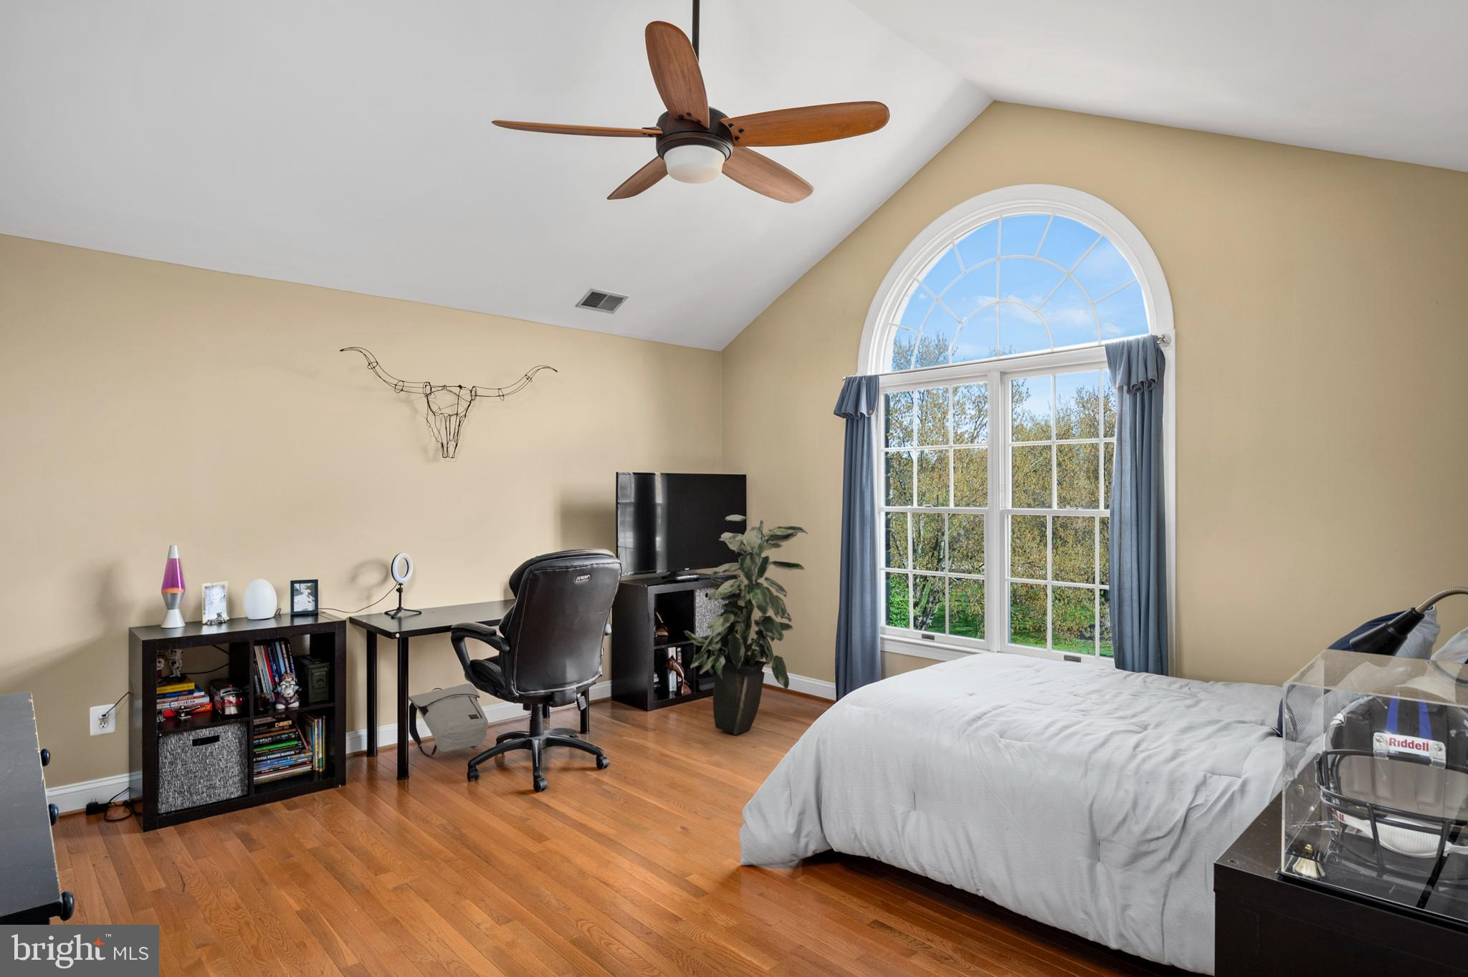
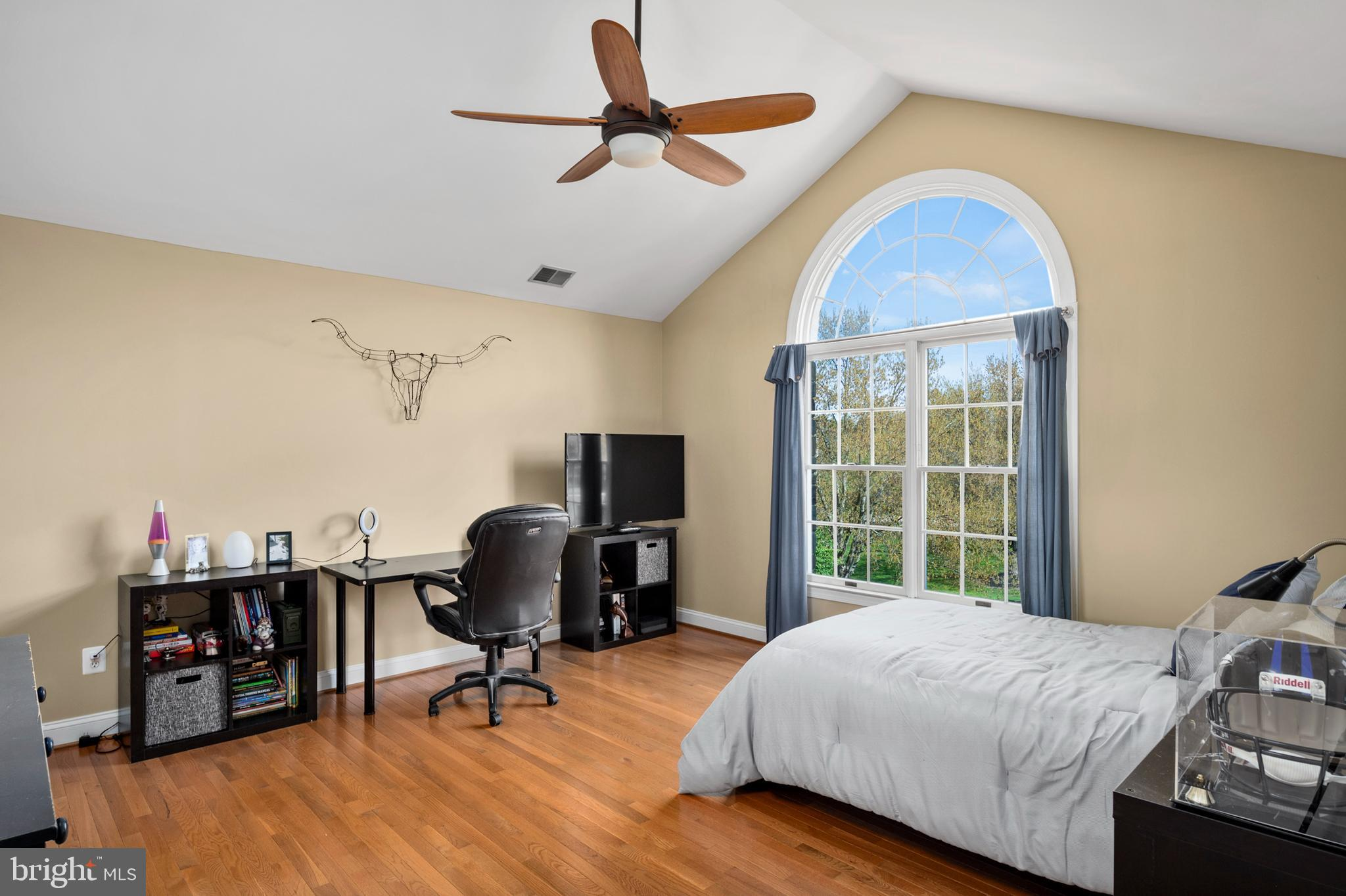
- indoor plant [683,515,808,736]
- backpack [408,683,489,757]
